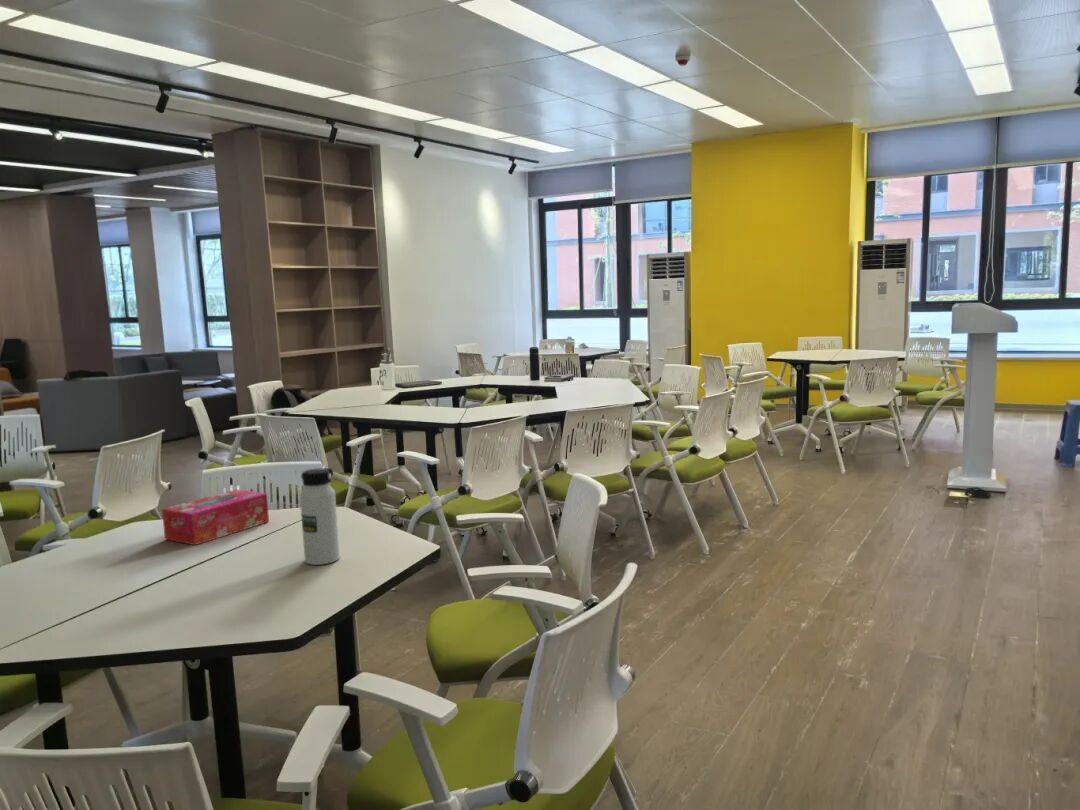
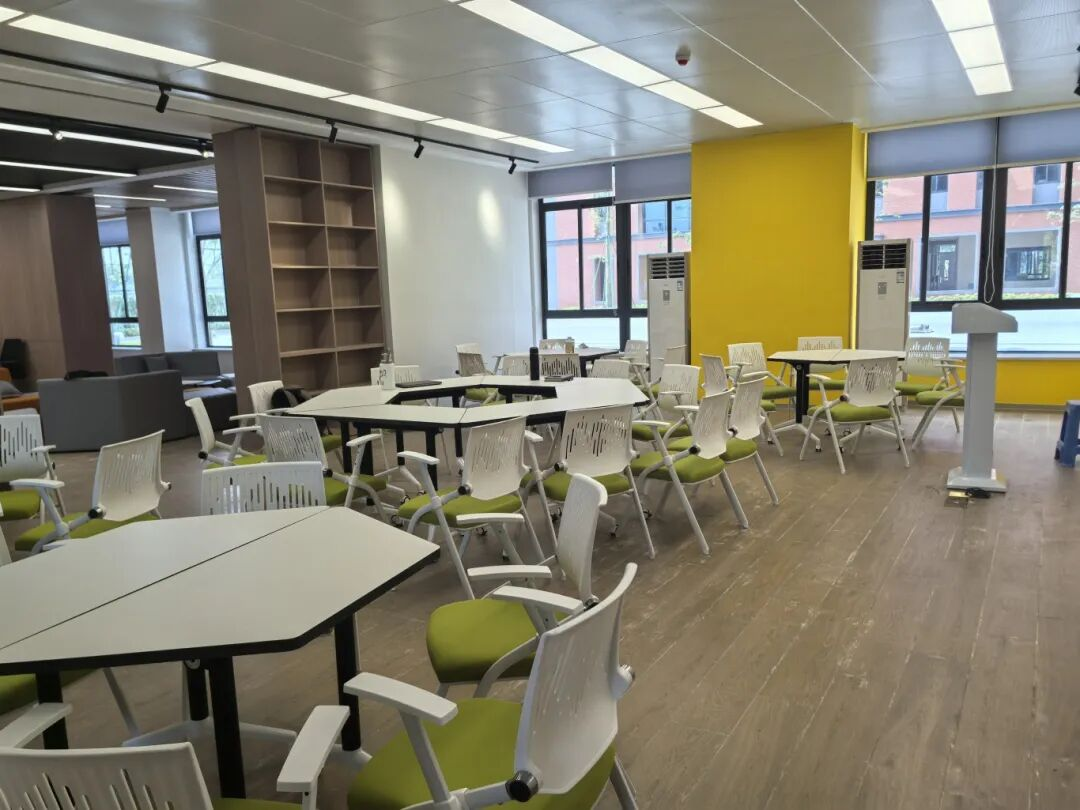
- tissue box [161,488,270,546]
- water bottle [299,468,341,566]
